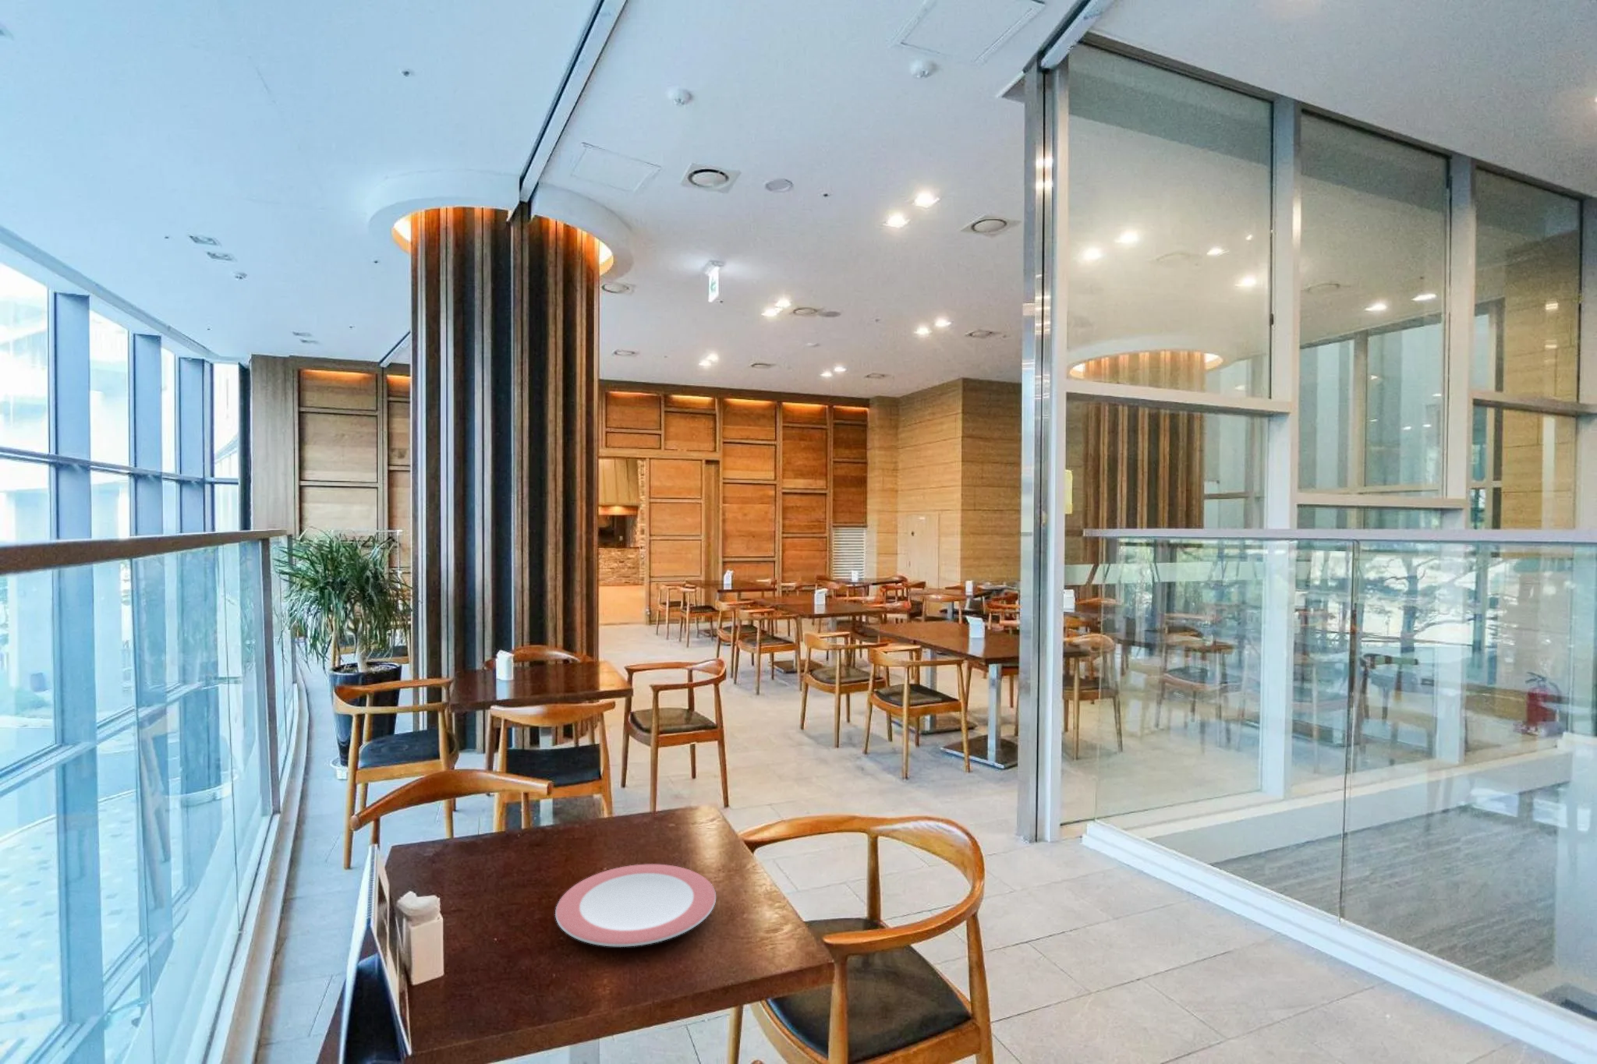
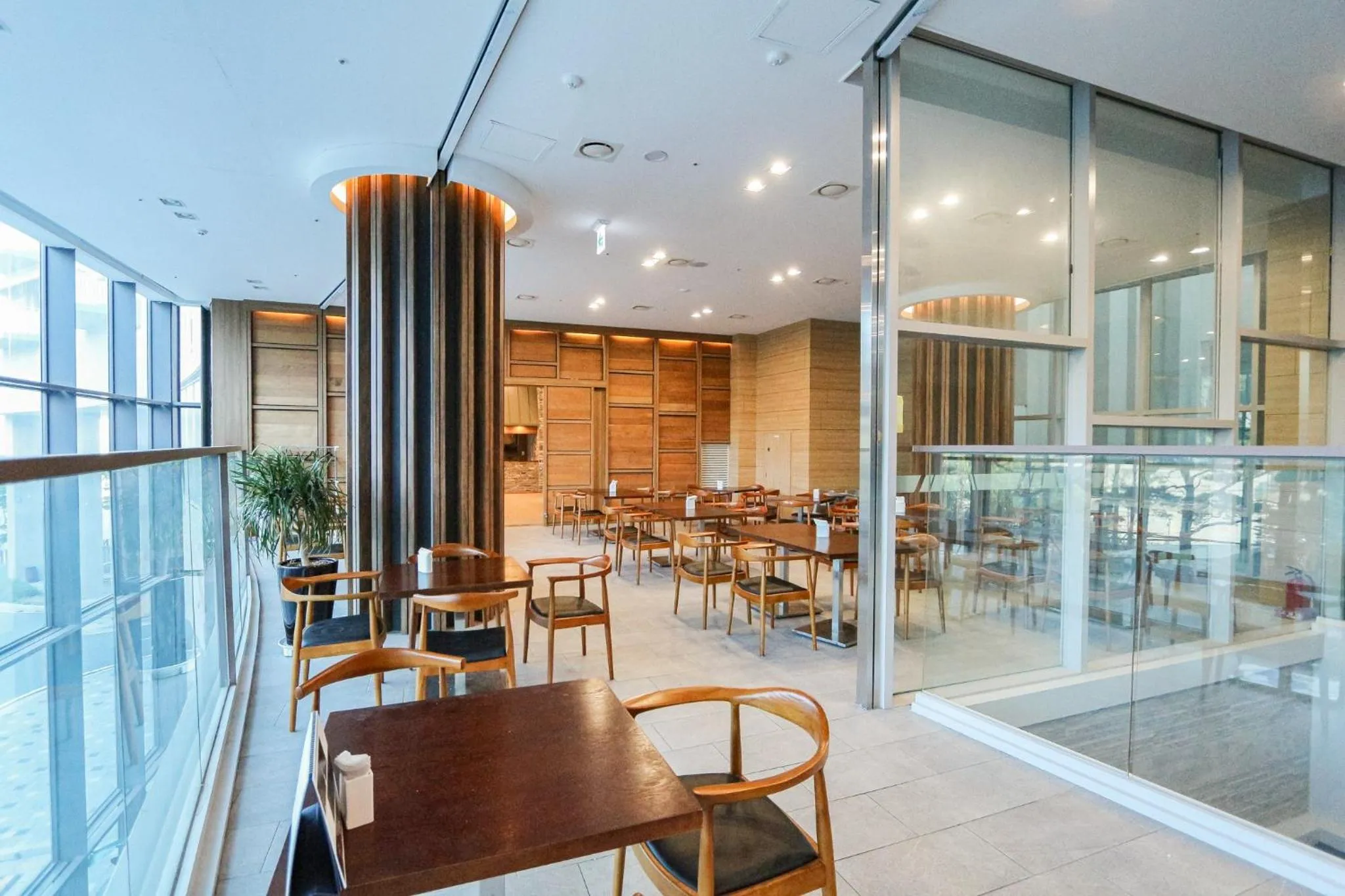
- plate [554,863,717,948]
